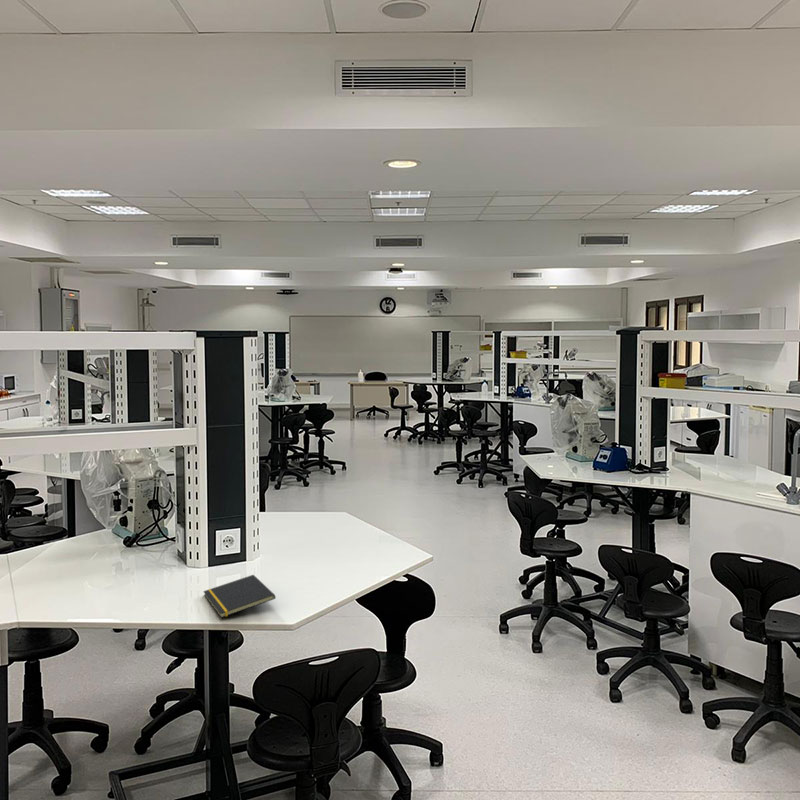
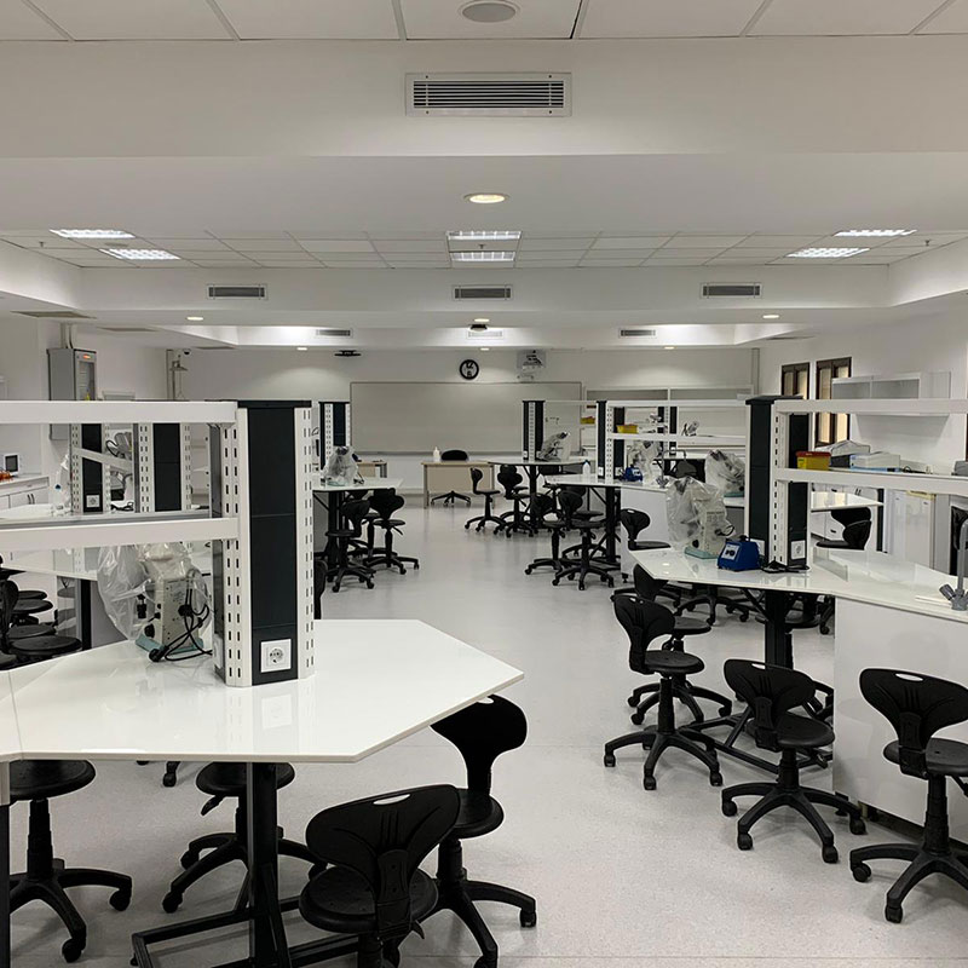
- notepad [202,574,276,619]
